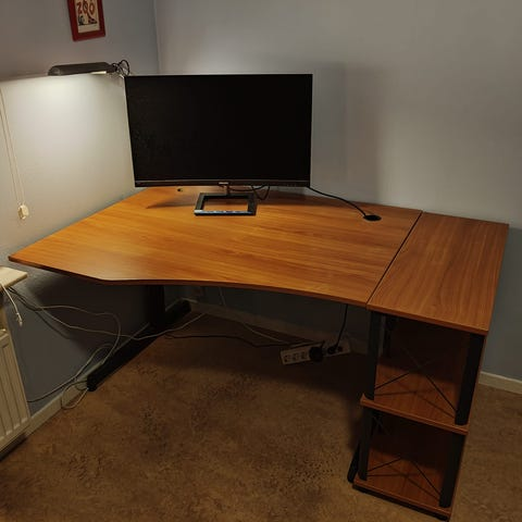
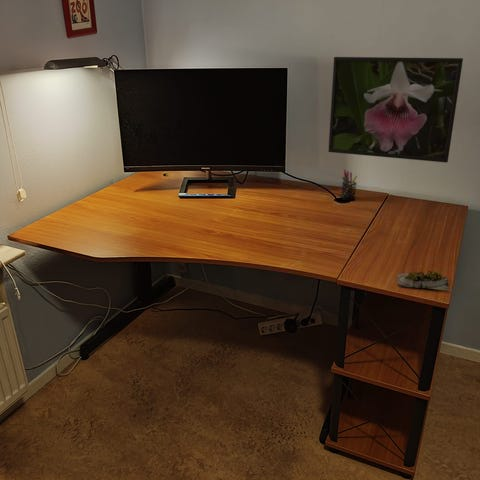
+ pen holder [340,169,358,202]
+ succulent plant [396,270,451,292]
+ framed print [327,56,464,164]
